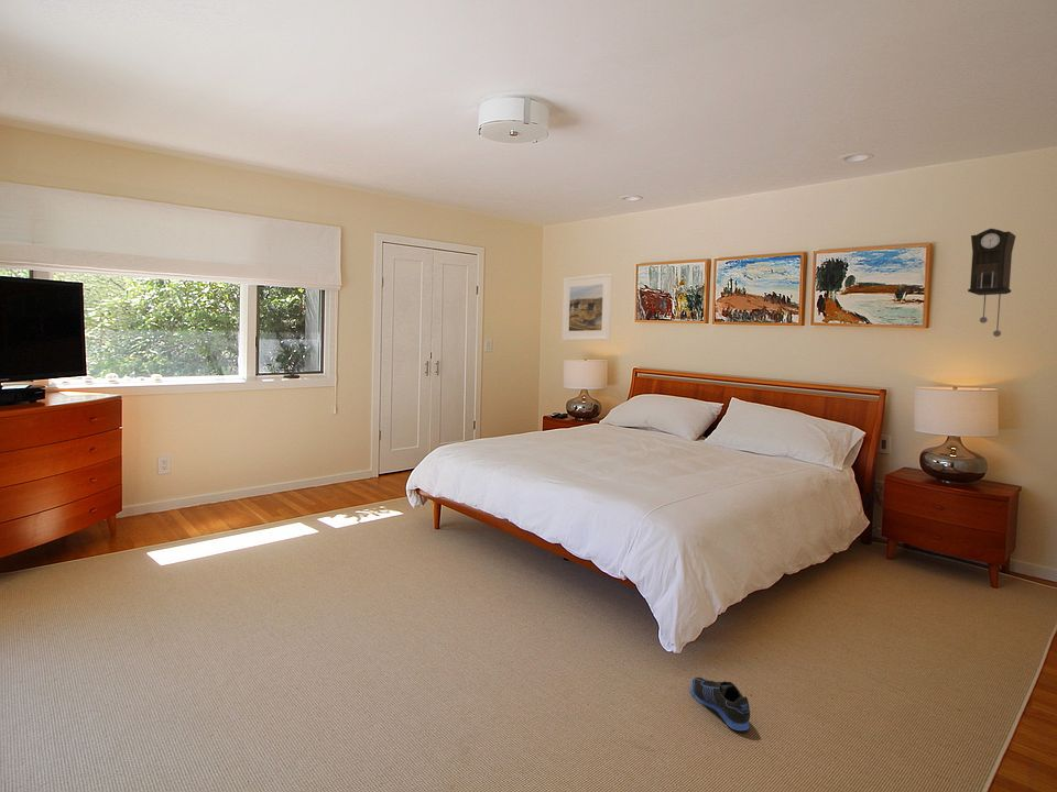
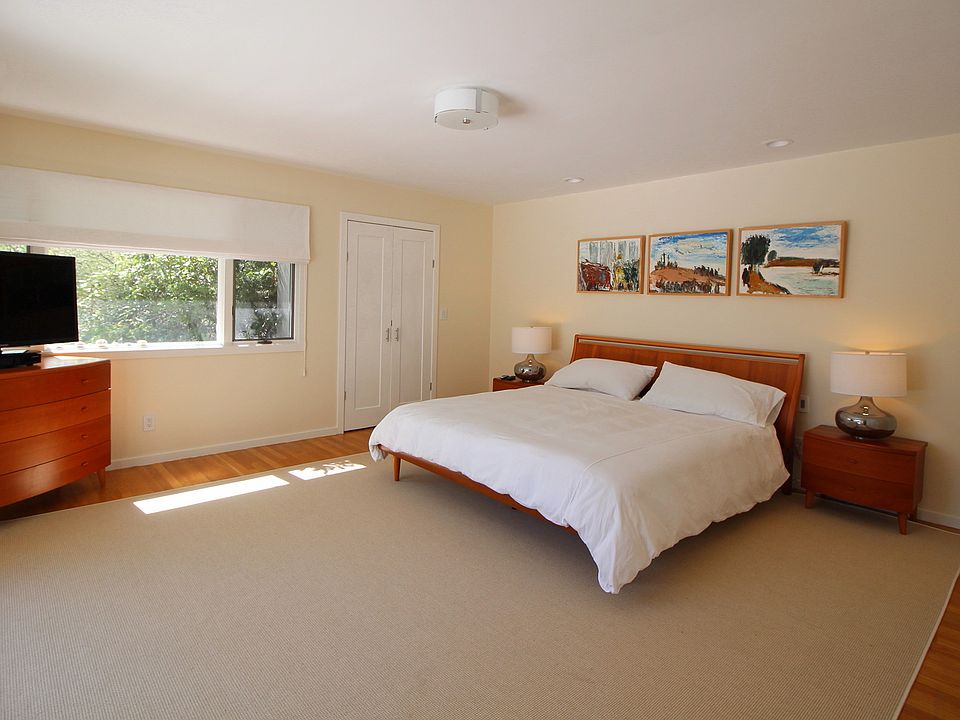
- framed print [560,273,613,341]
- pendulum clock [967,228,1017,338]
- sneaker [689,676,751,732]
